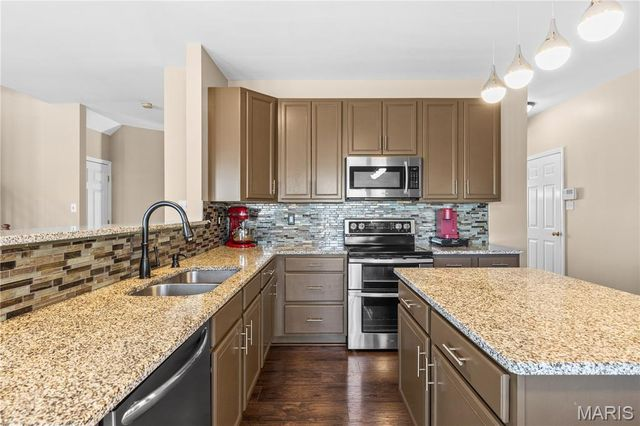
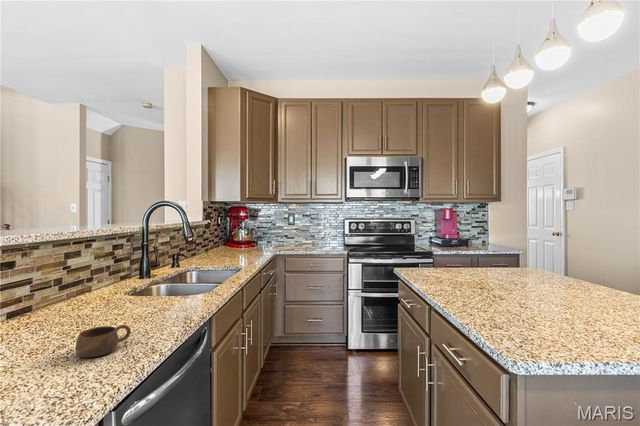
+ cup [75,324,132,359]
